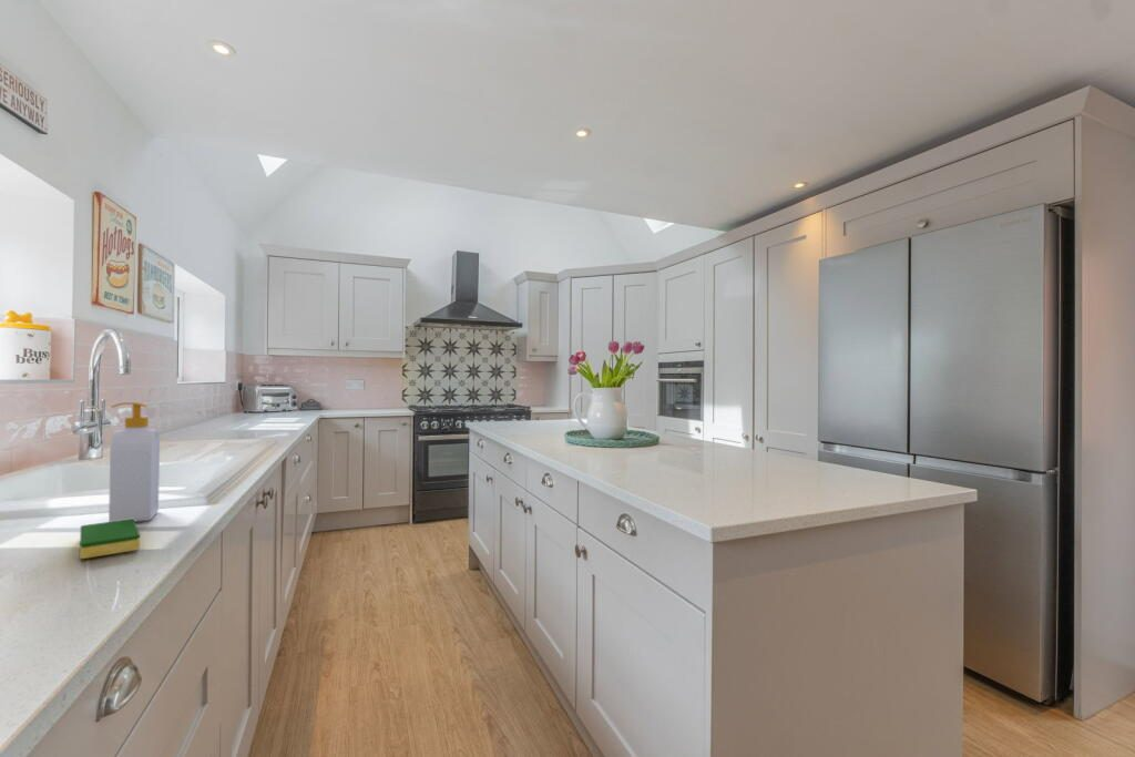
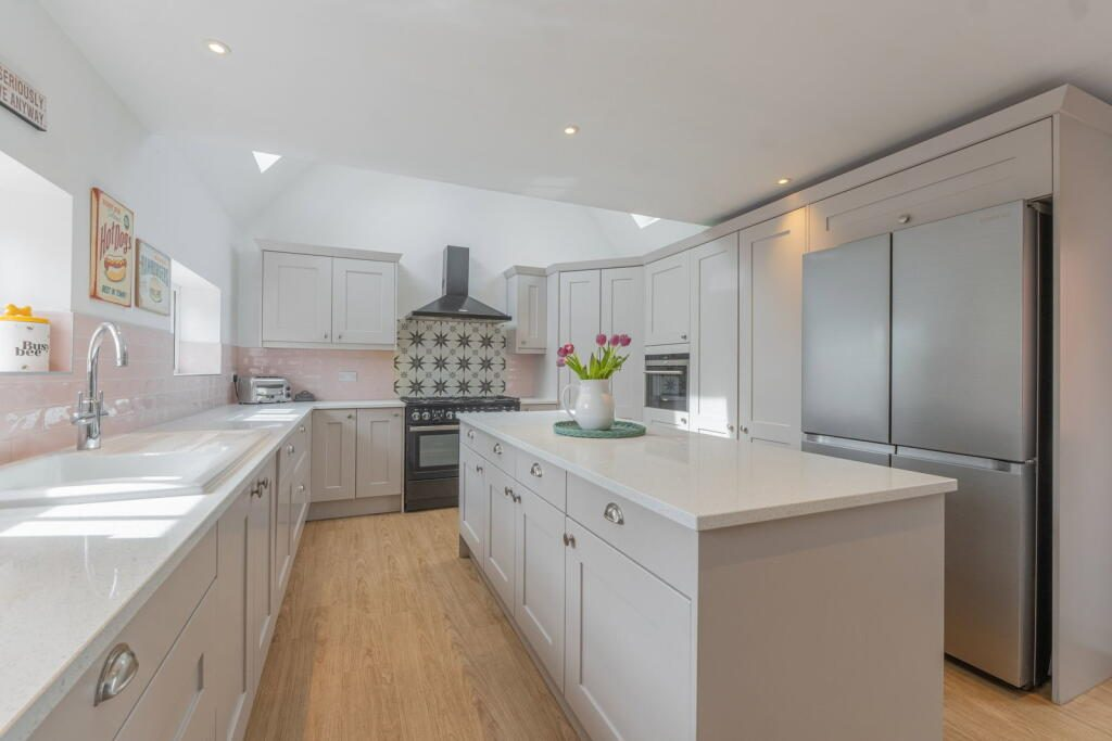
- dish sponge [79,519,141,560]
- soap bottle [108,401,161,523]
